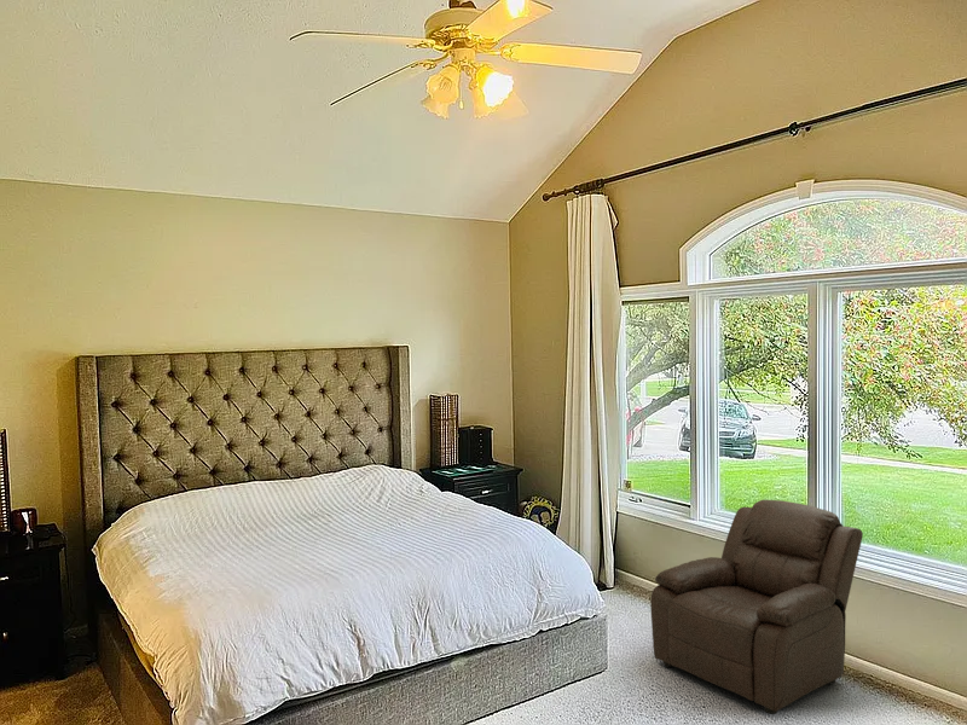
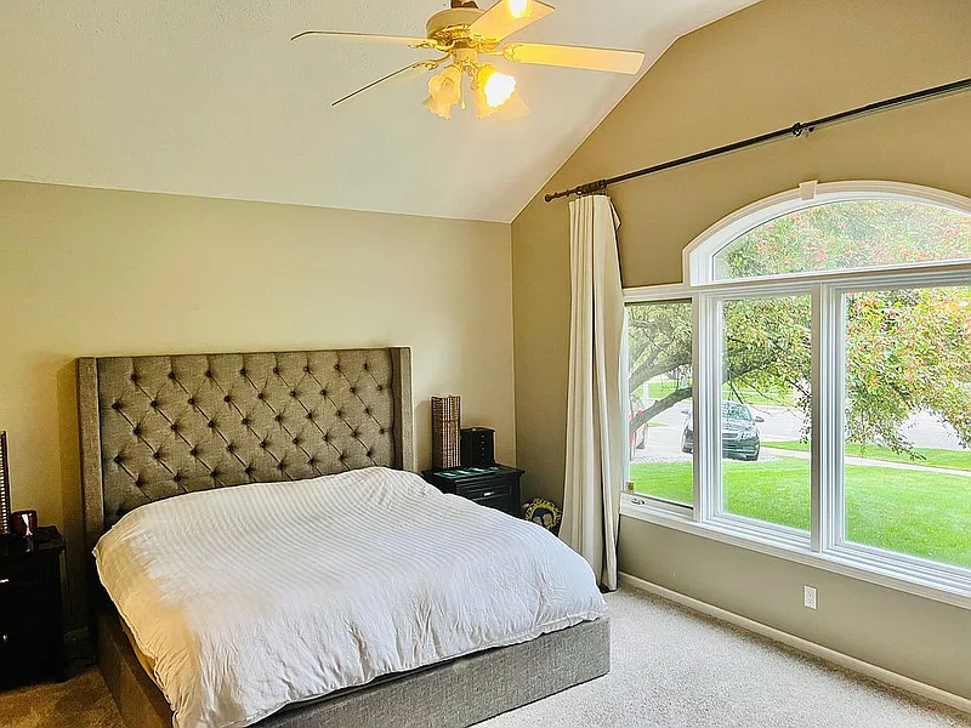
- chair [649,499,864,715]
